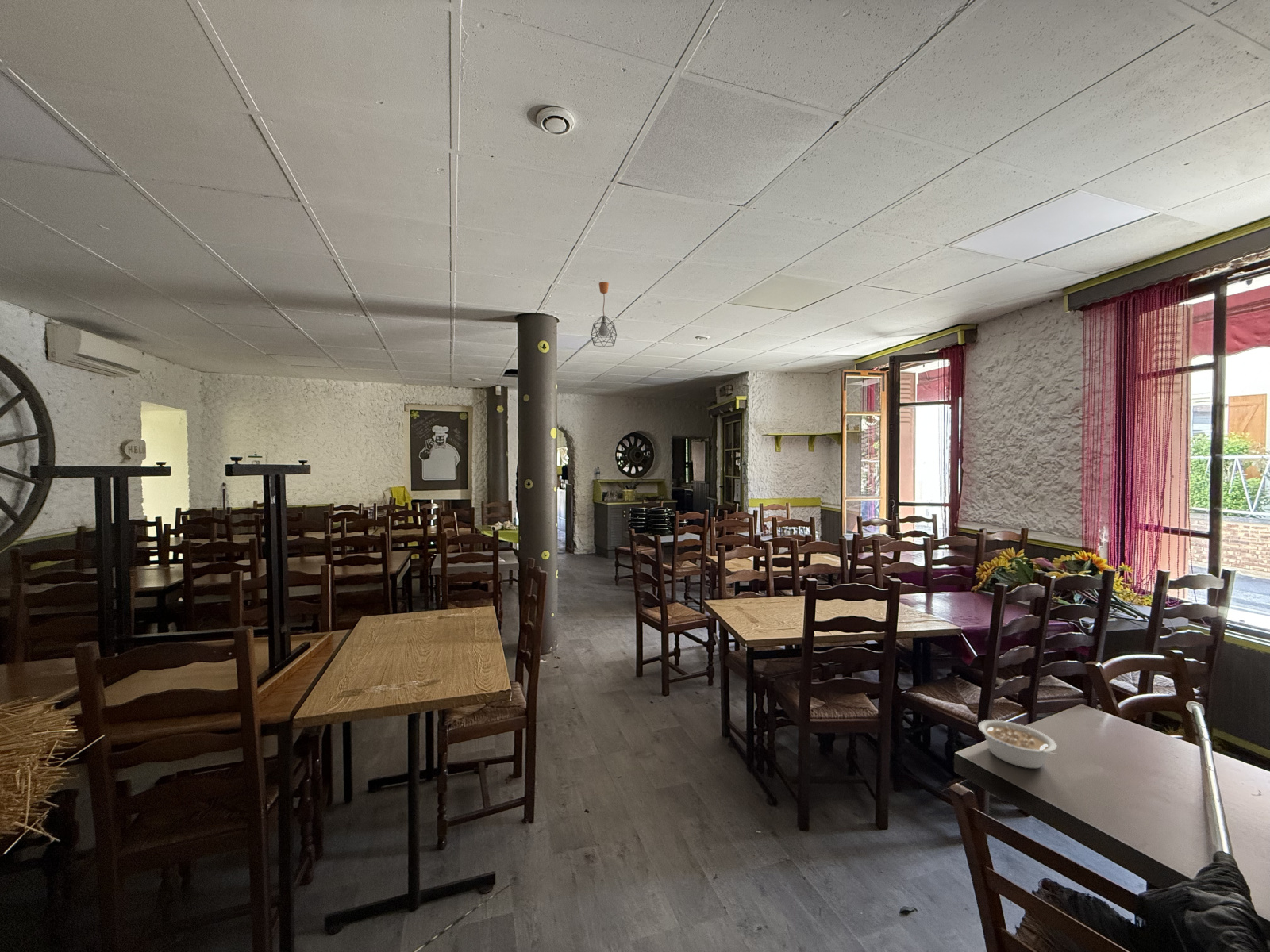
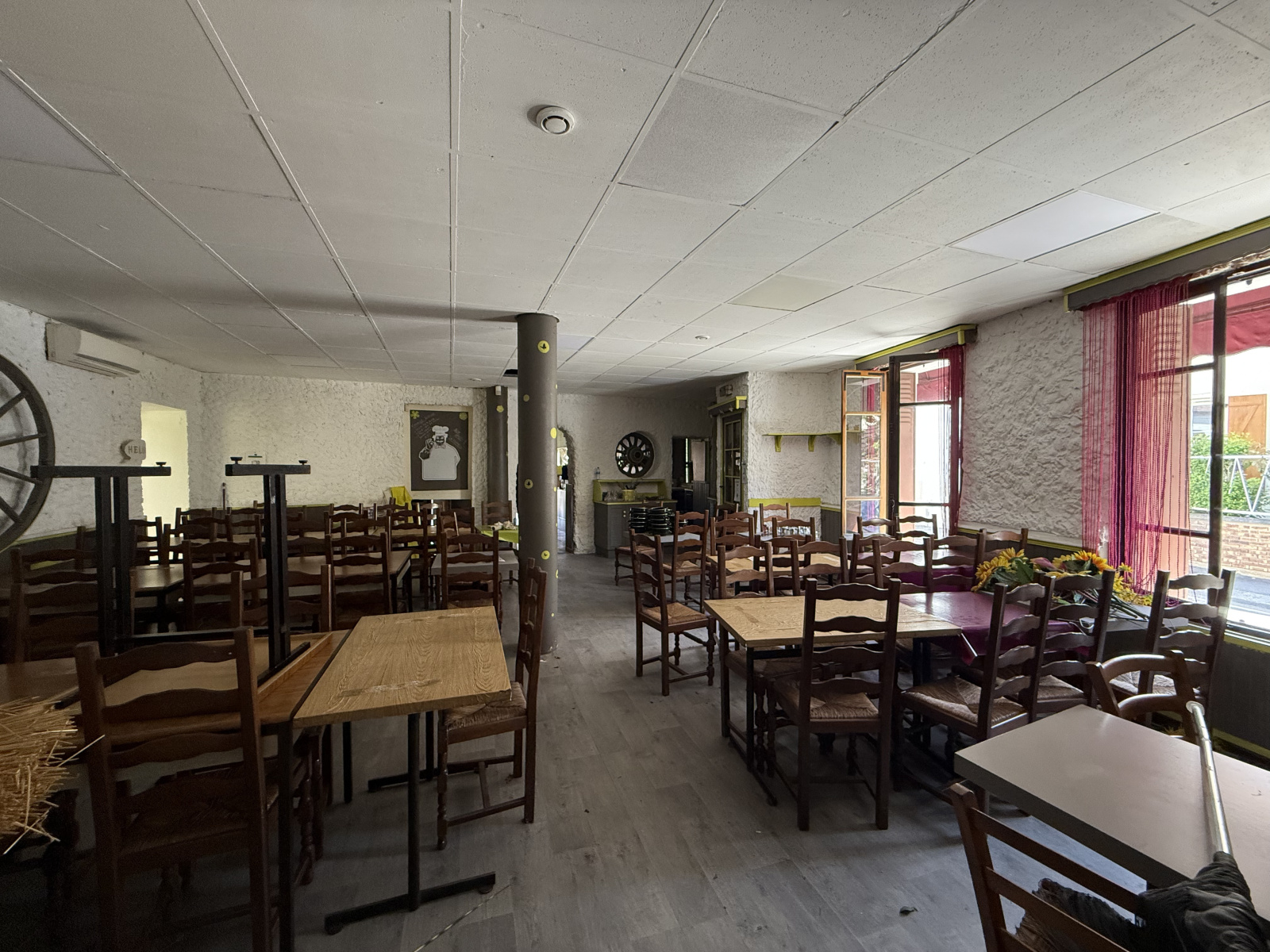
- legume [977,720,1059,769]
- pendant light [591,281,618,347]
